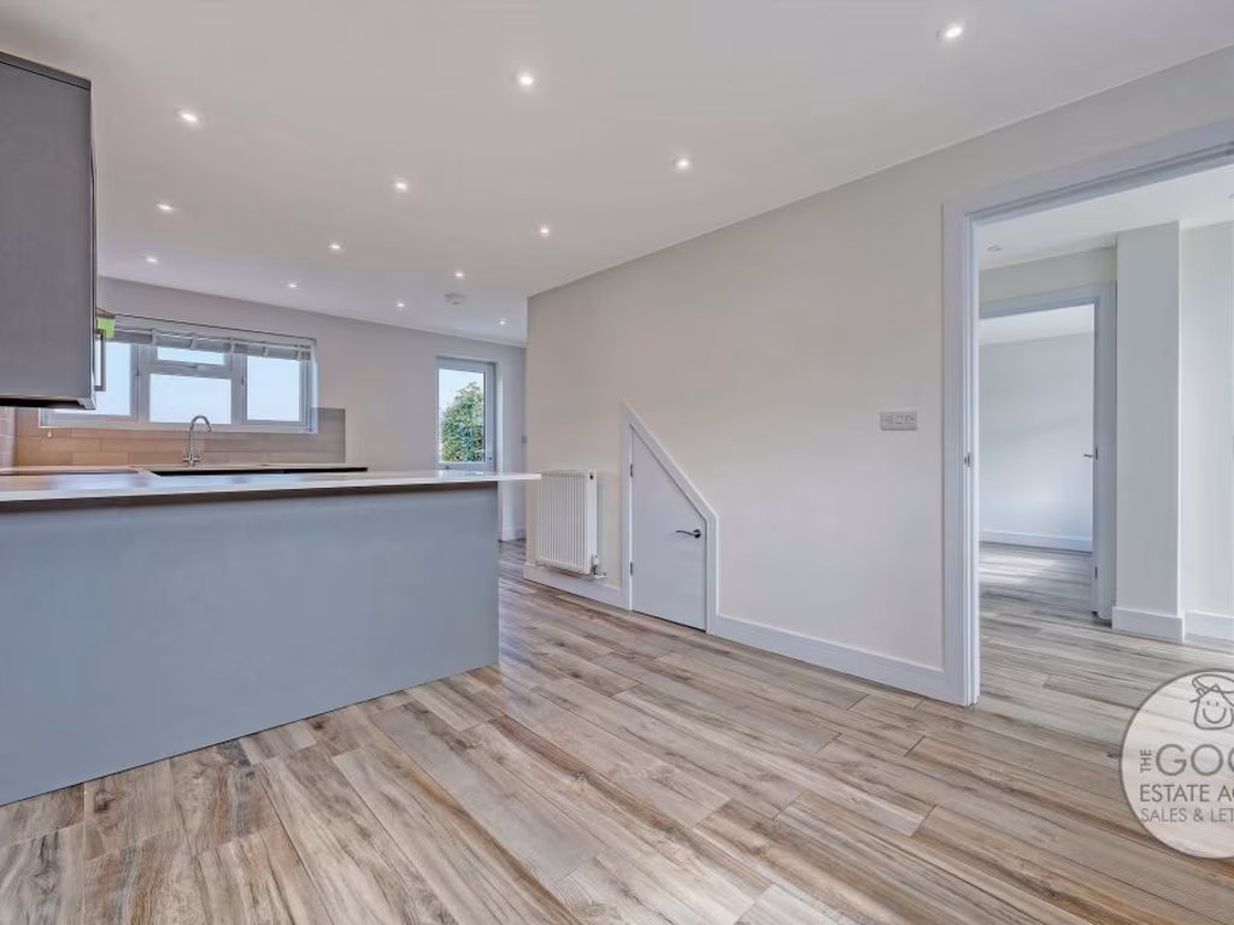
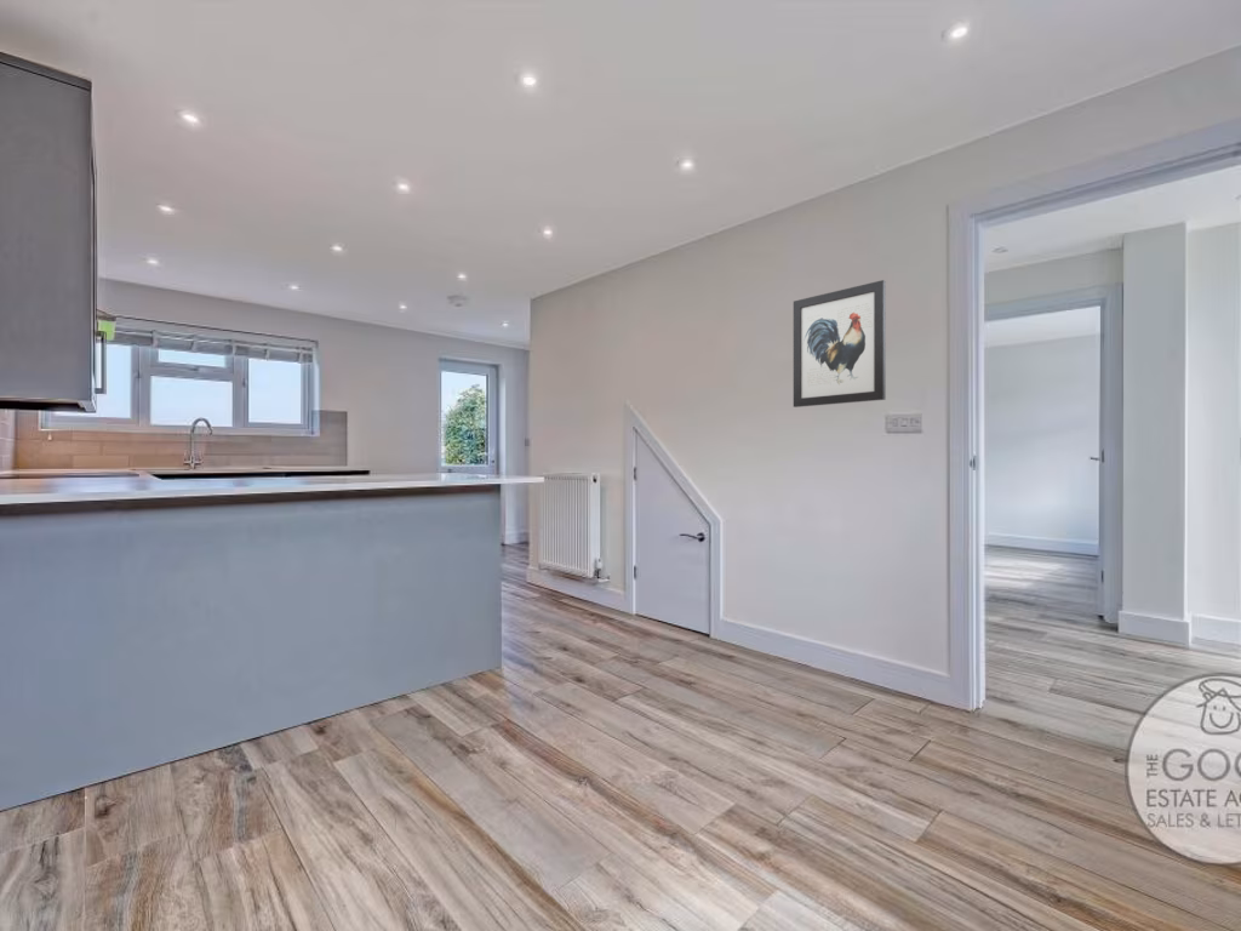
+ wall art [793,279,887,409]
